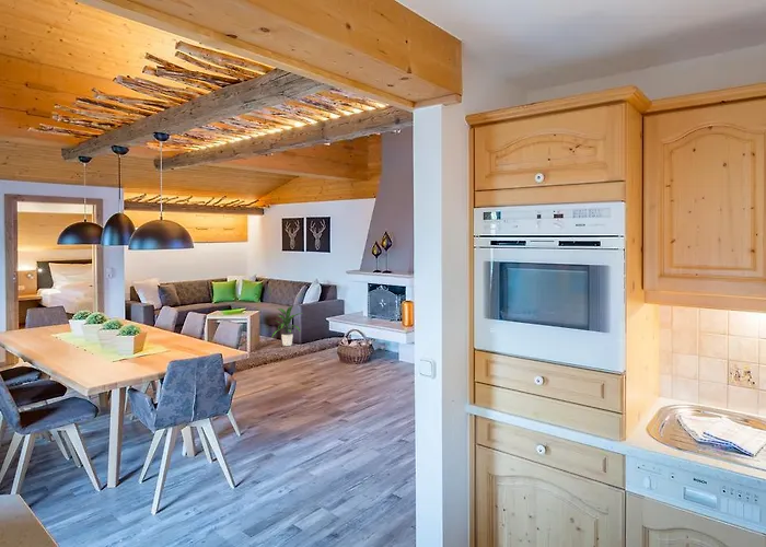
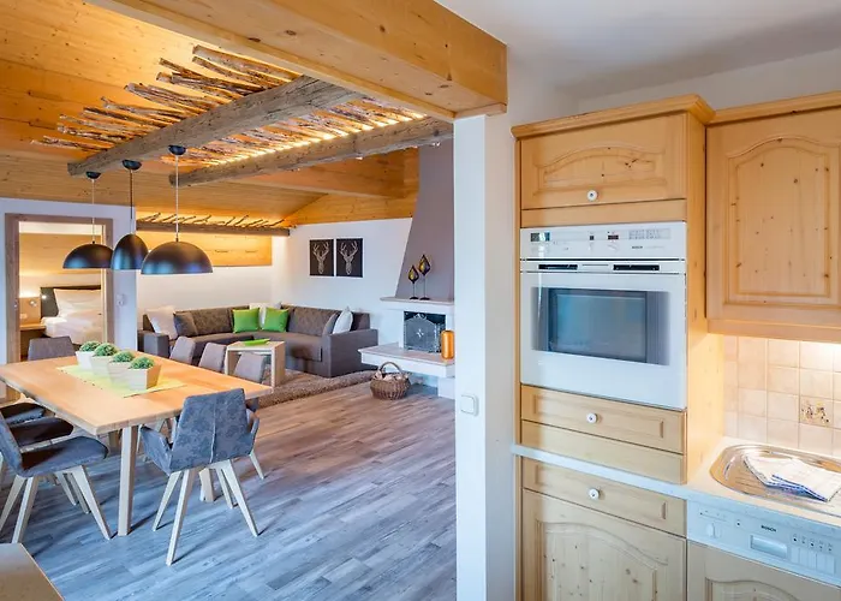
- indoor plant [270,305,304,347]
